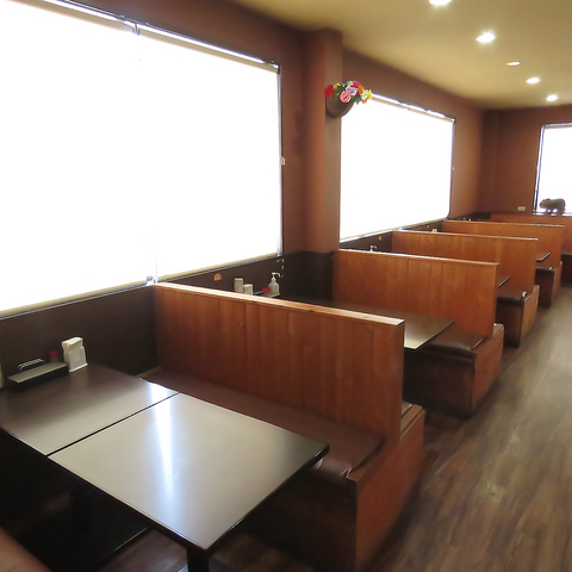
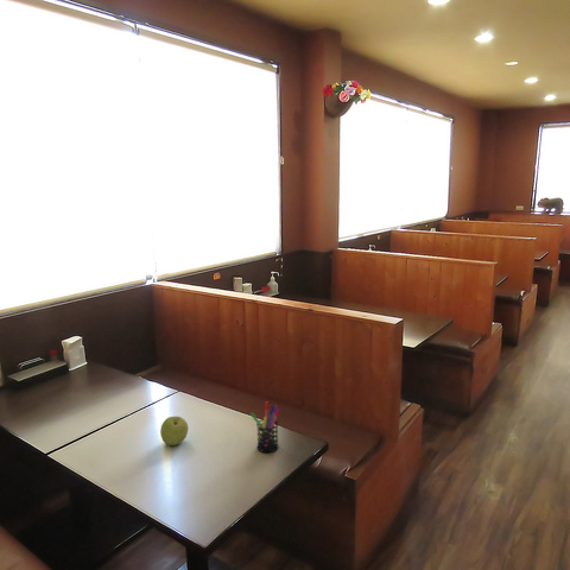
+ pen holder [249,400,280,454]
+ apple [159,416,189,446]
